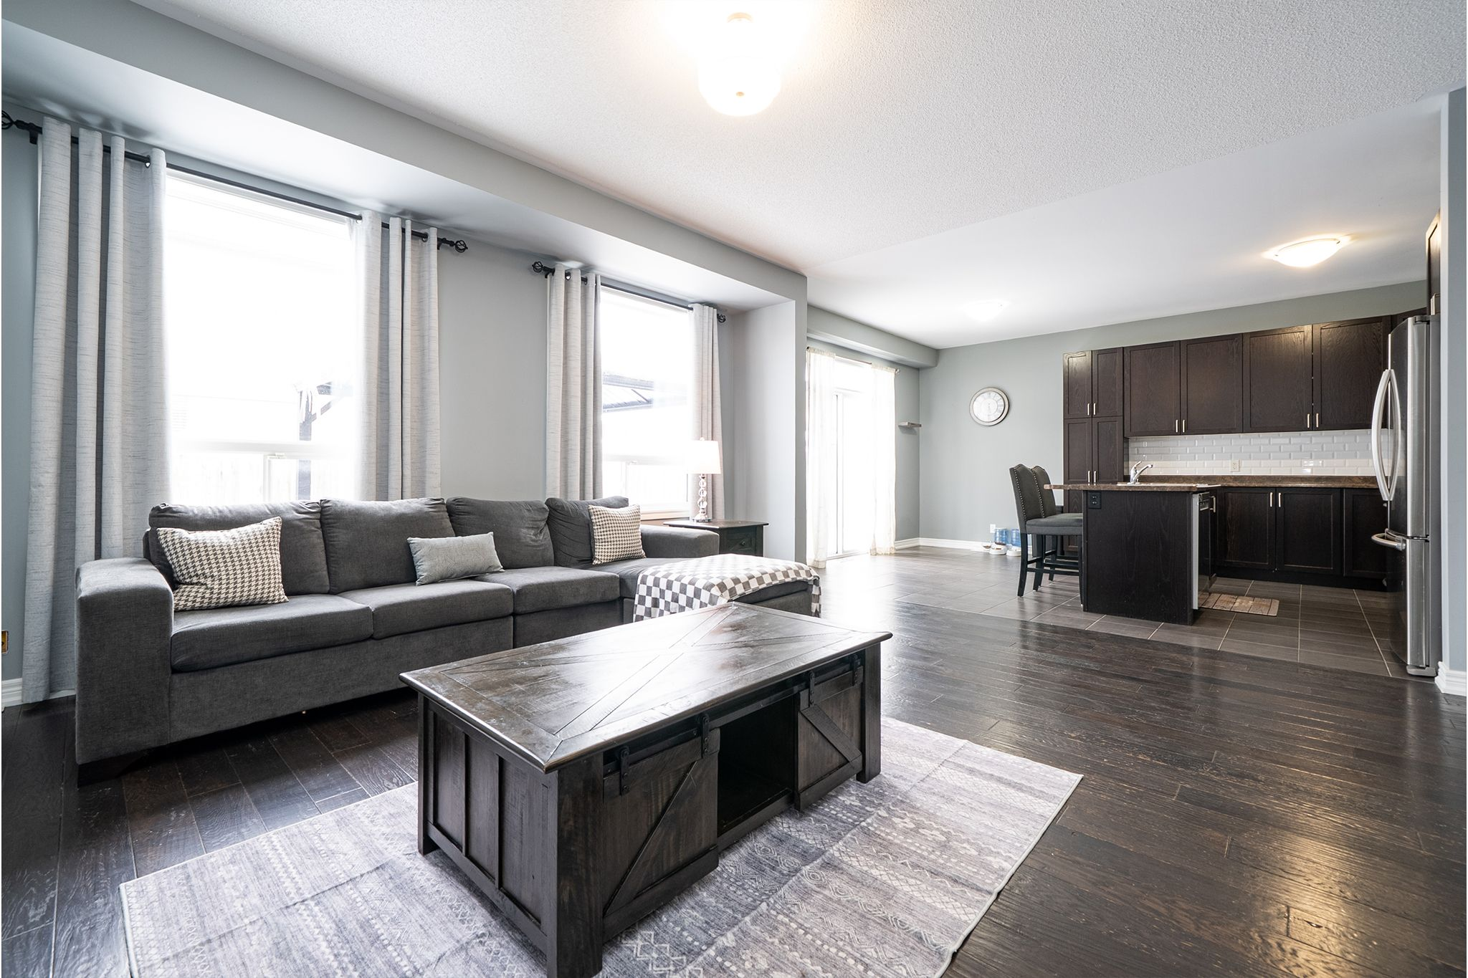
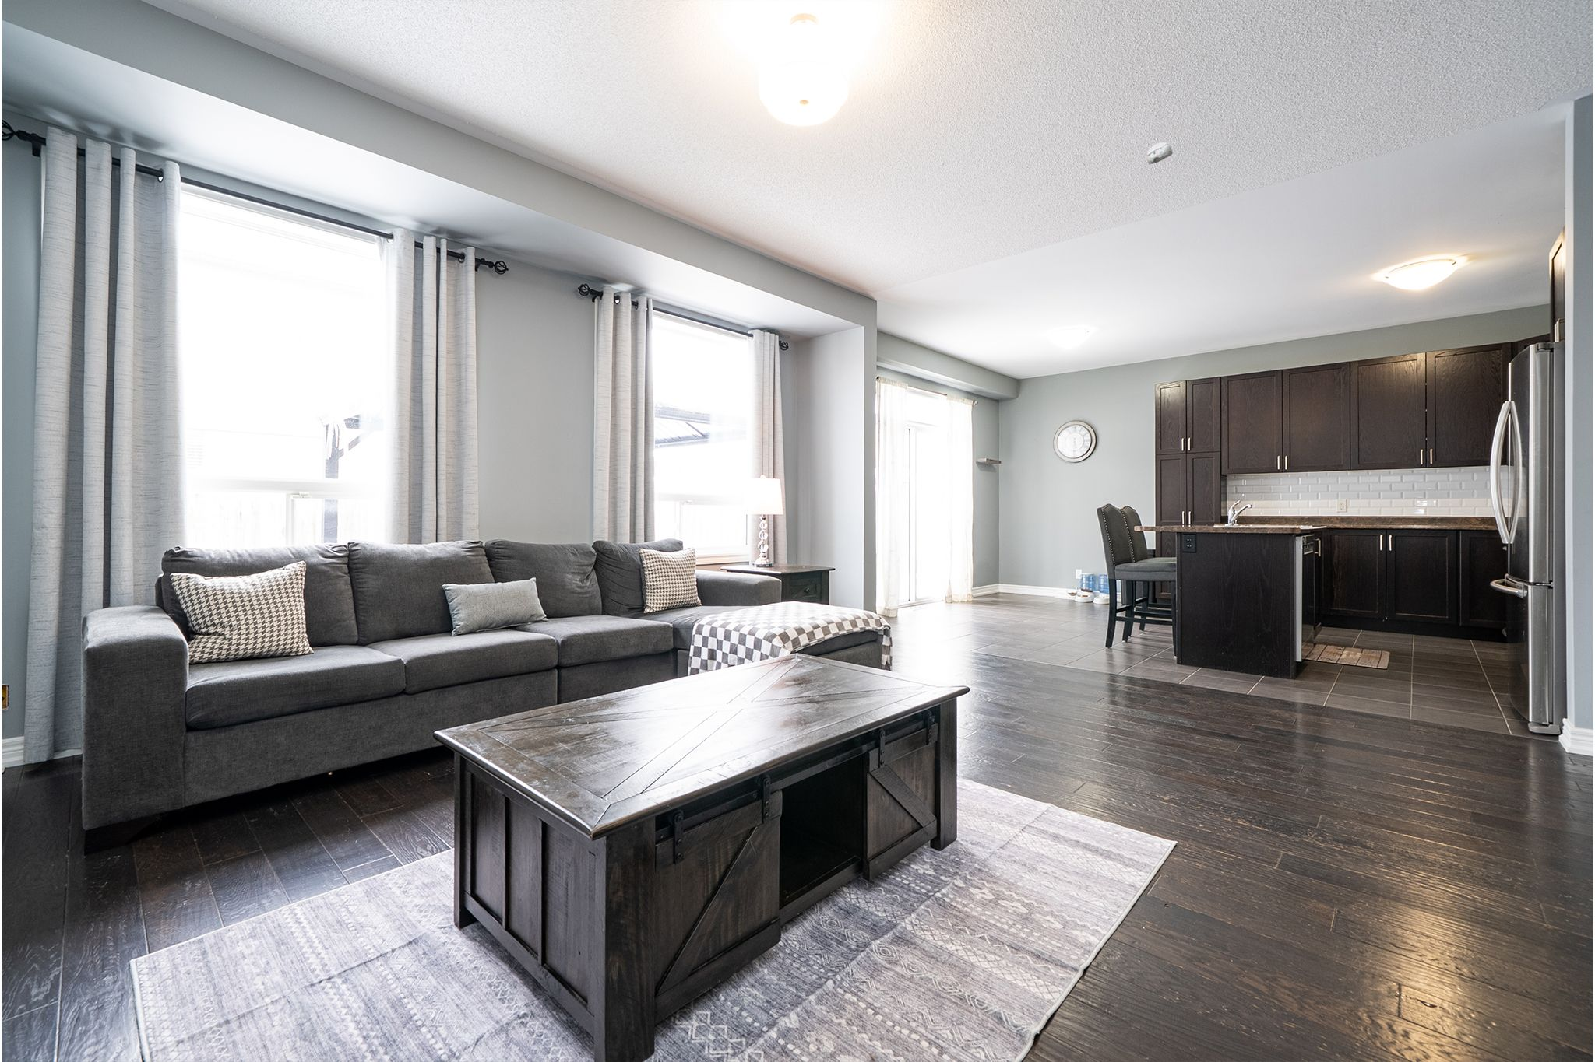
+ smoke detector [1147,141,1174,166]
